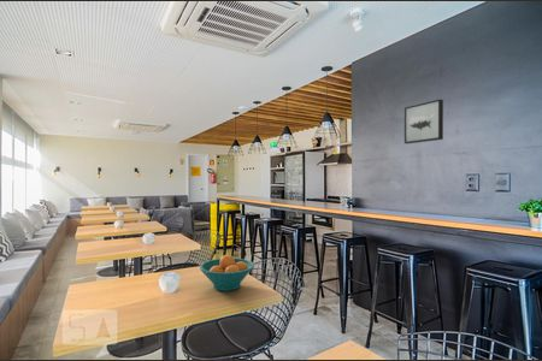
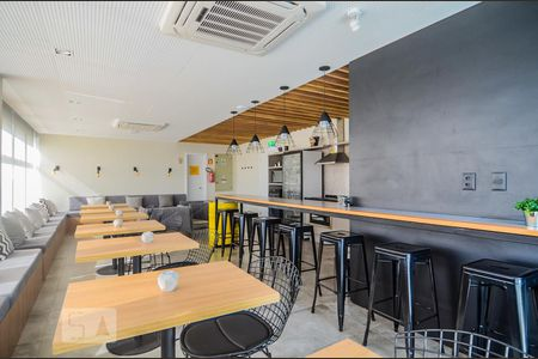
- fruit bowl [199,254,255,292]
- wall art [403,97,444,144]
